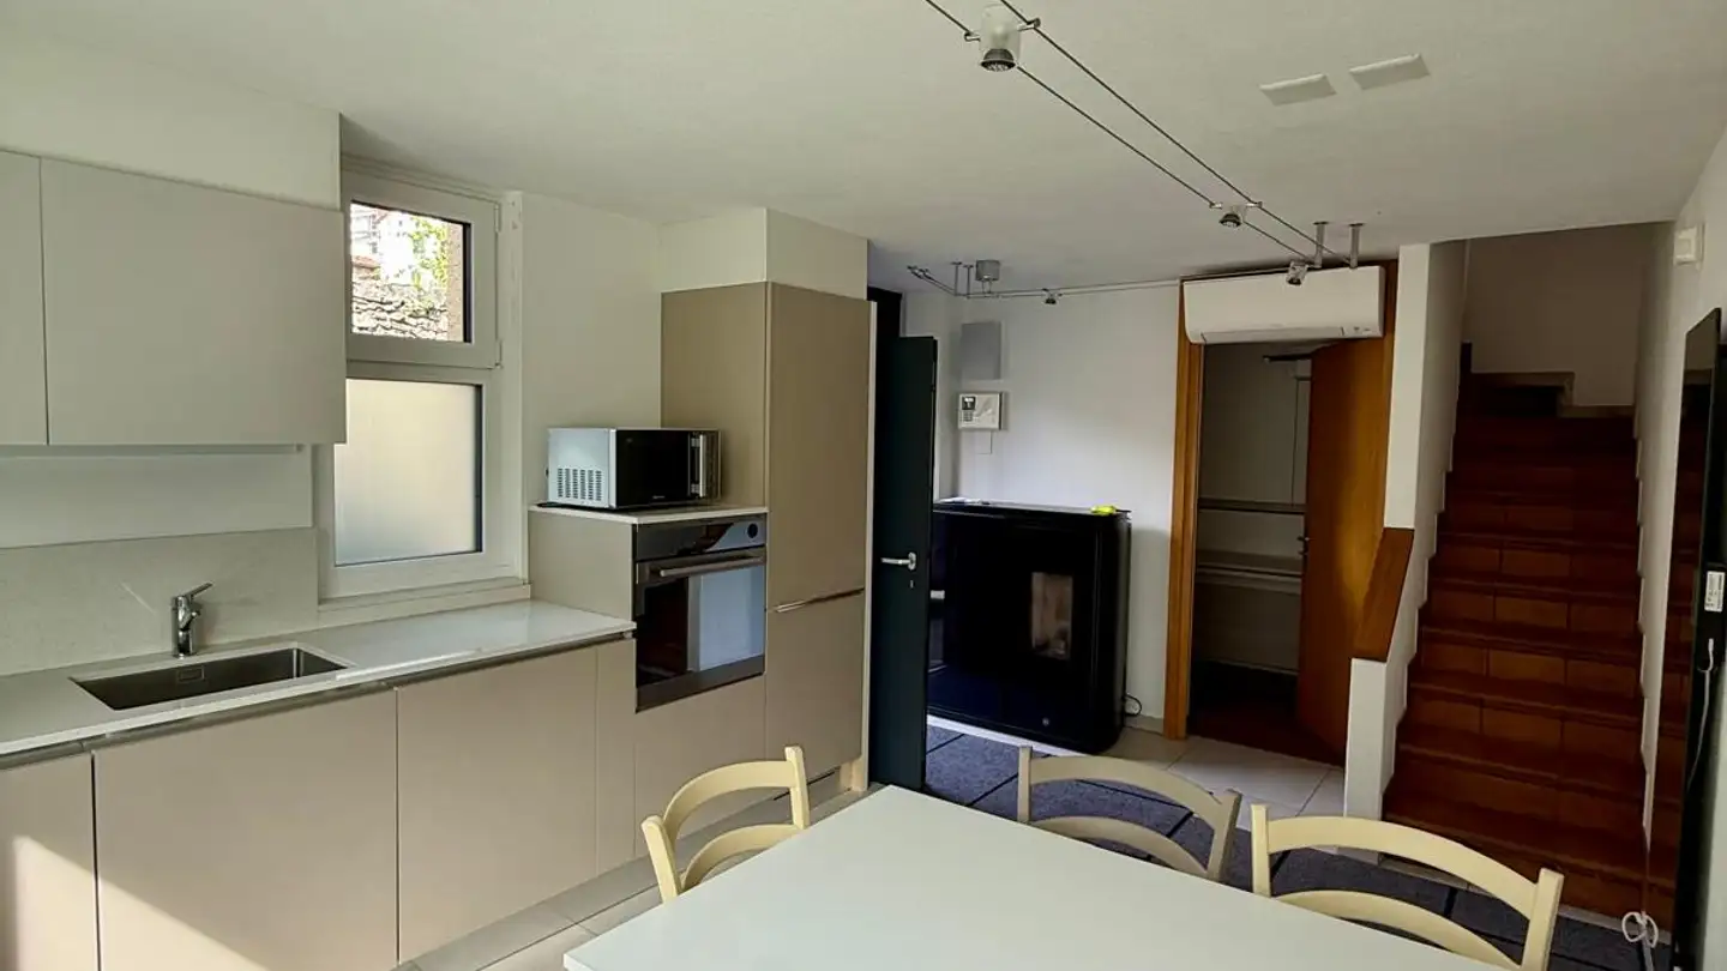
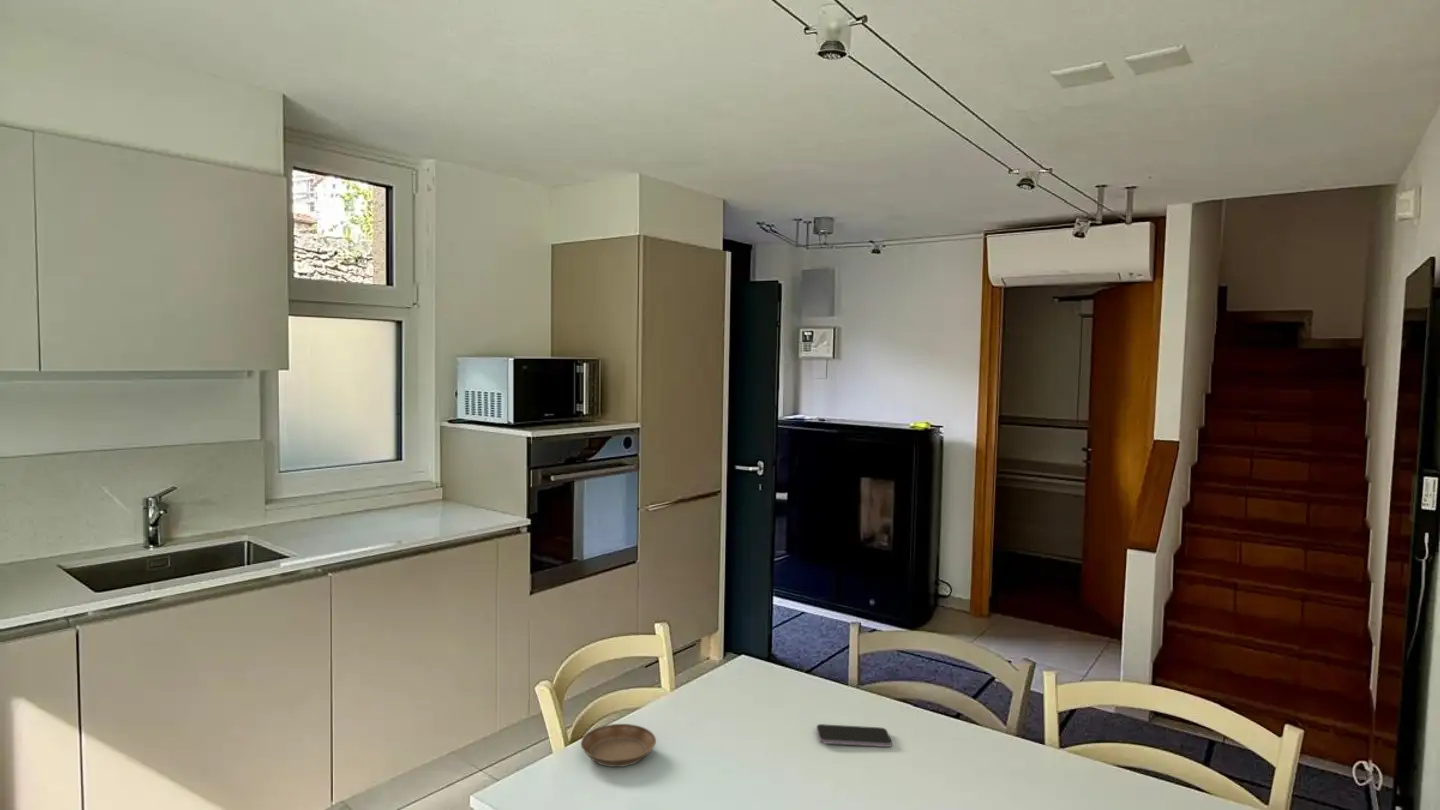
+ smartphone [815,723,893,748]
+ saucer [580,723,657,768]
